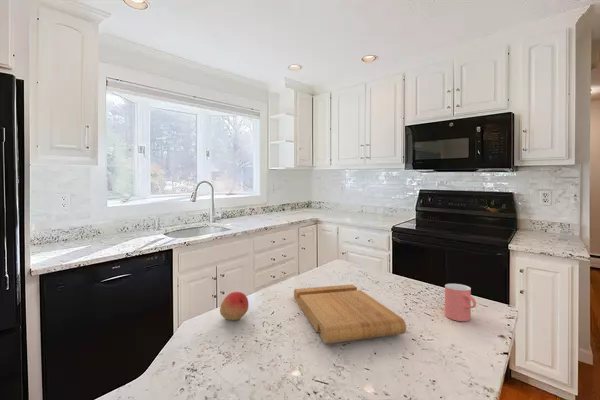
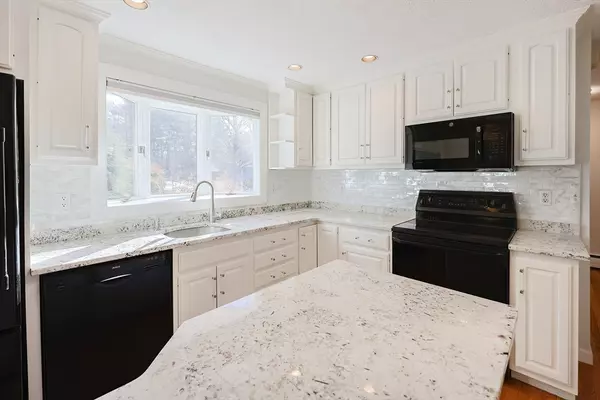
- cutting board [293,284,407,345]
- cup [444,283,477,322]
- fruit [219,291,249,321]
